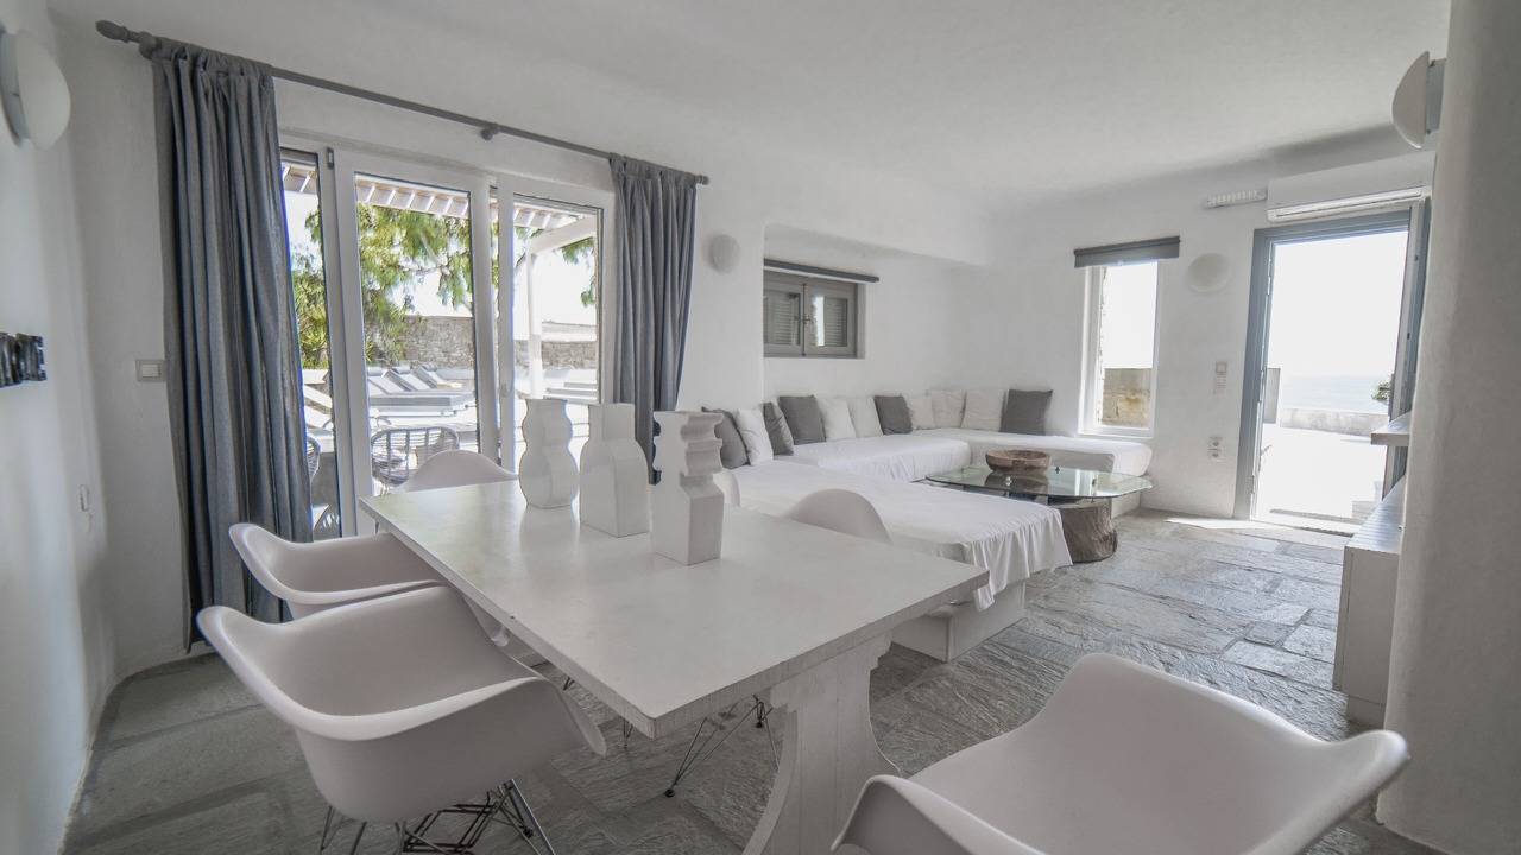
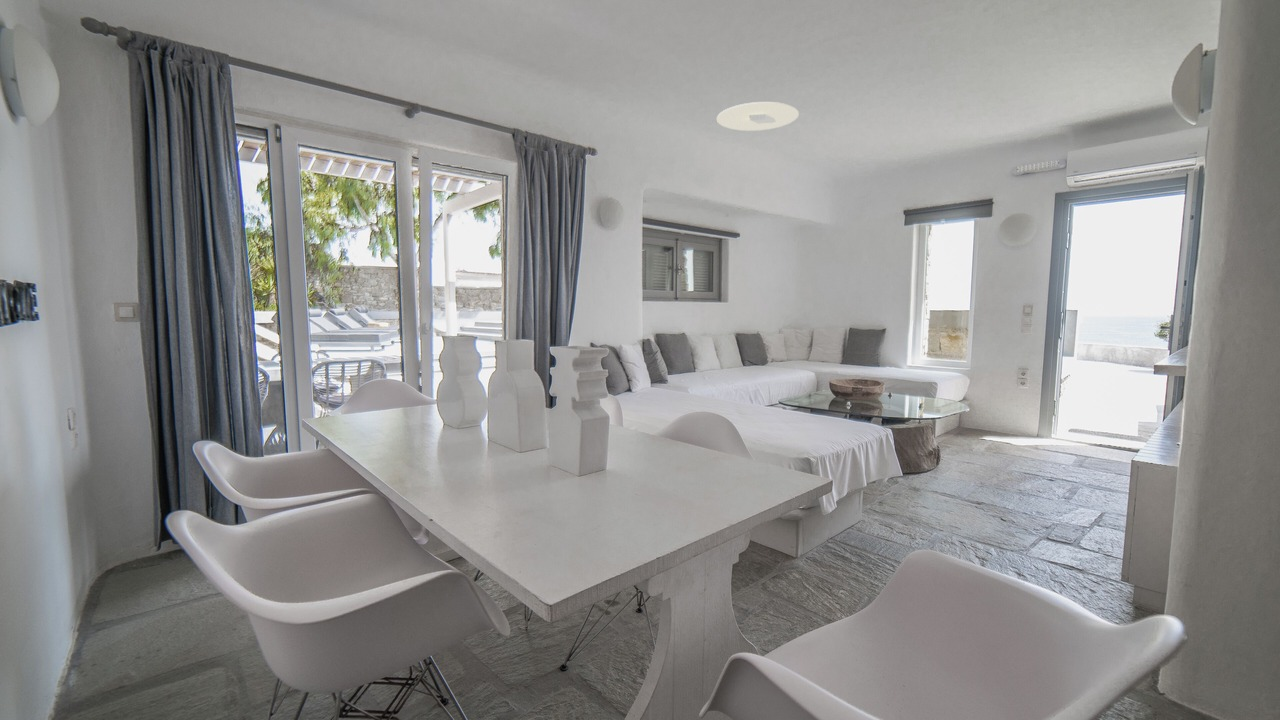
+ ceiling light [716,101,800,132]
